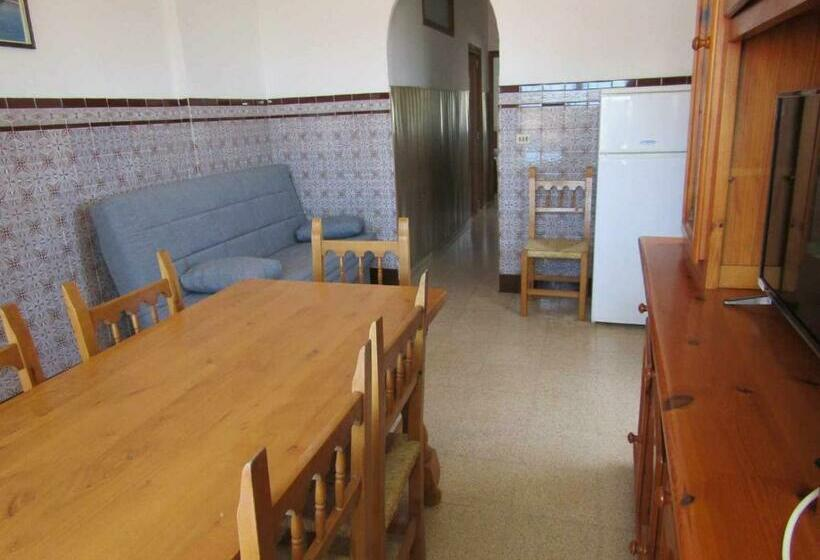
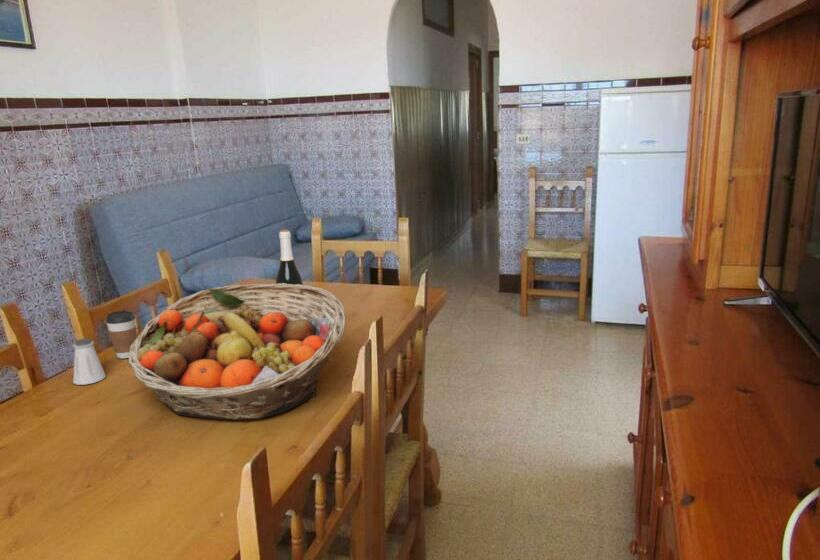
+ saltshaker [72,337,107,386]
+ fruit basket [126,282,347,421]
+ coffee cup [105,310,137,360]
+ wine bottle [274,229,304,285]
